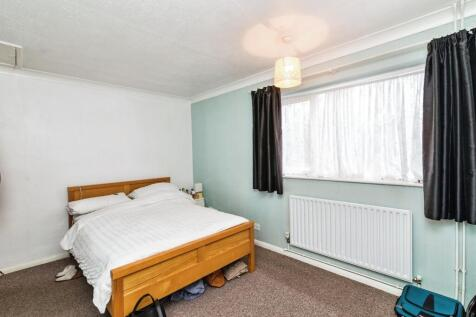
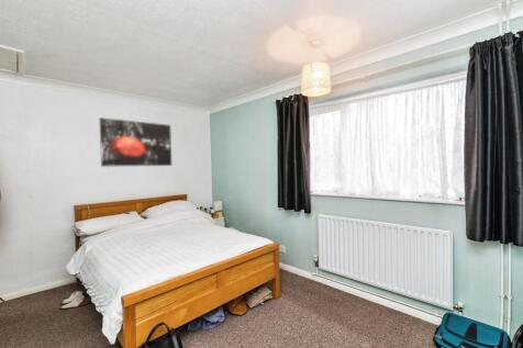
+ wall art [99,116,173,168]
